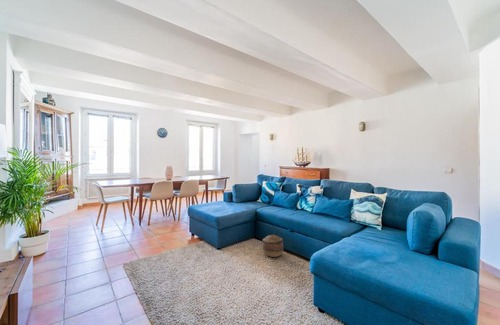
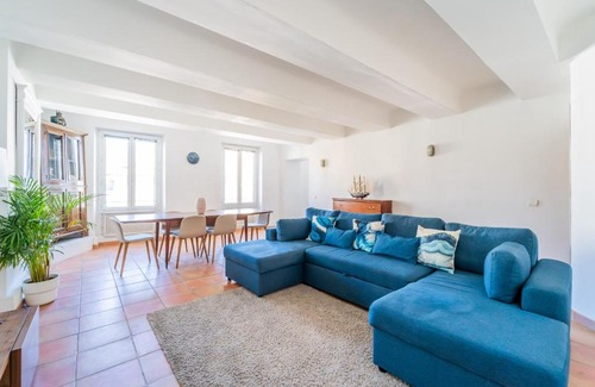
- basket [261,234,284,258]
